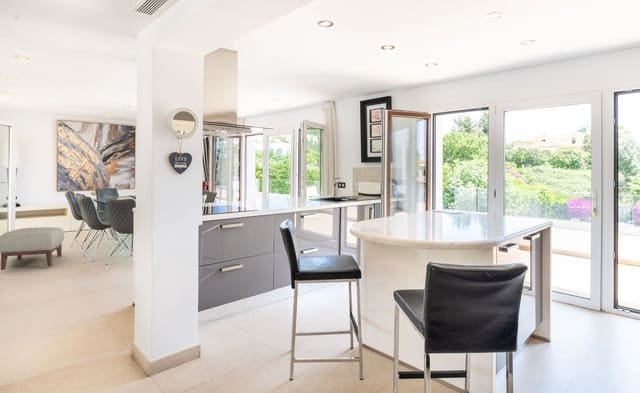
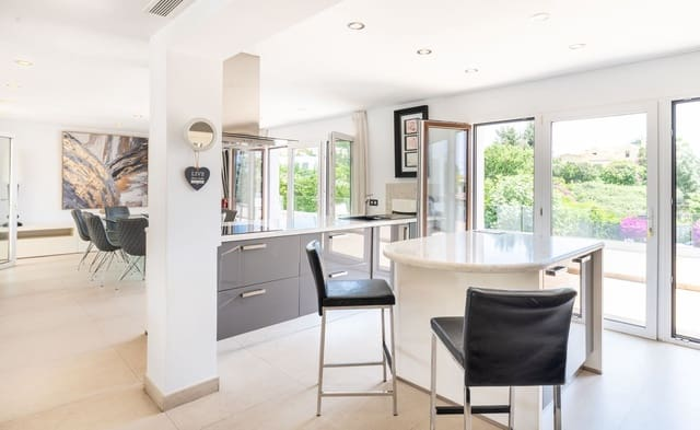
- ottoman [0,226,65,271]
